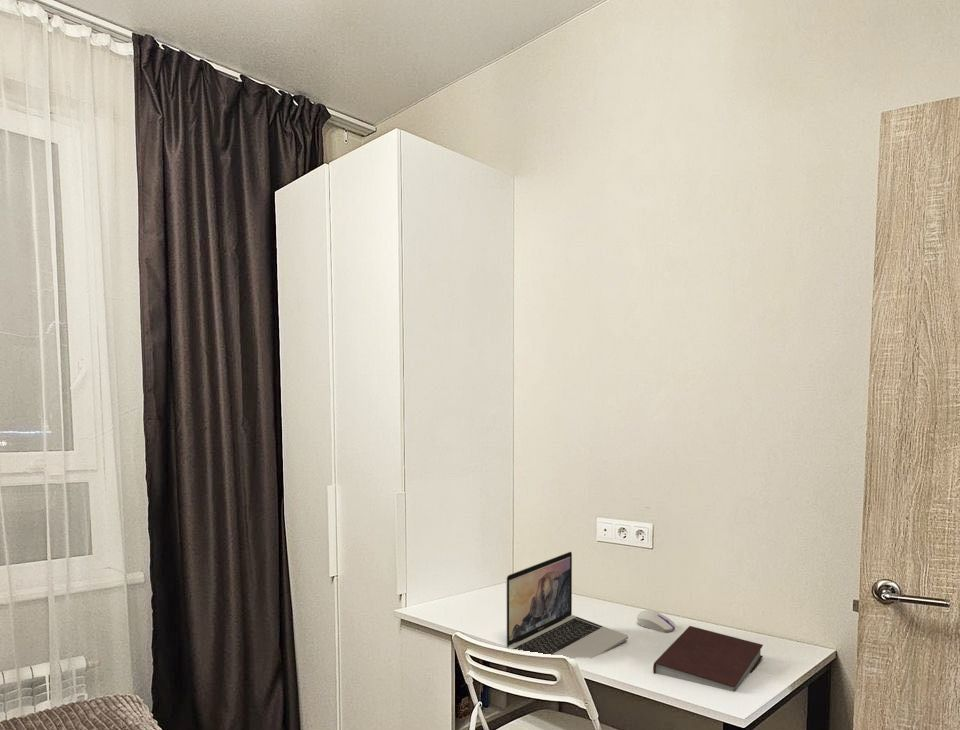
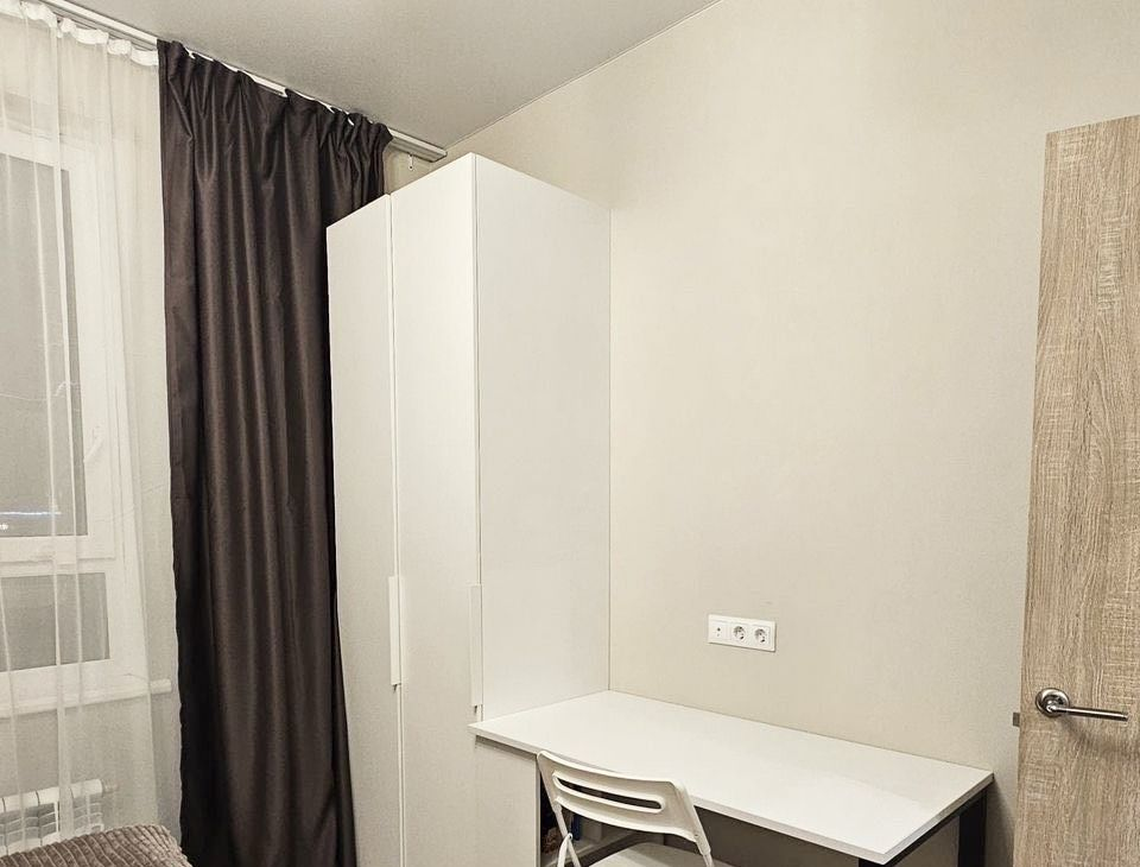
- notebook [652,625,764,693]
- laptop [505,551,629,659]
- computer mouse [636,609,676,634]
